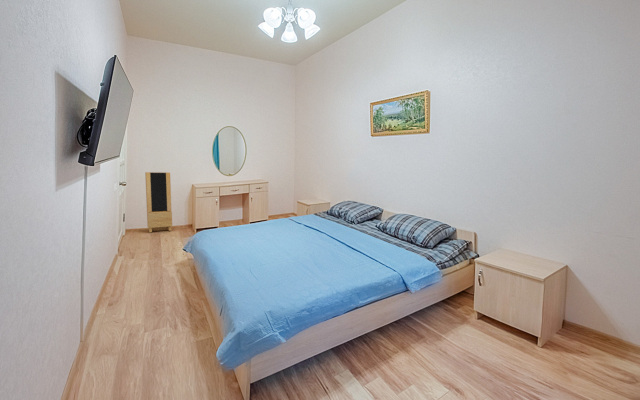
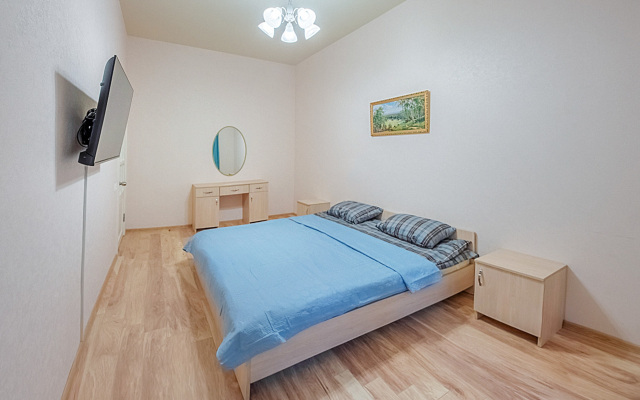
- storage cabinet [144,171,173,233]
